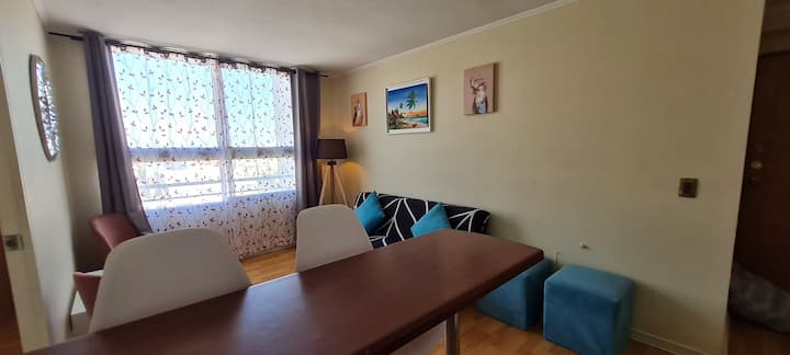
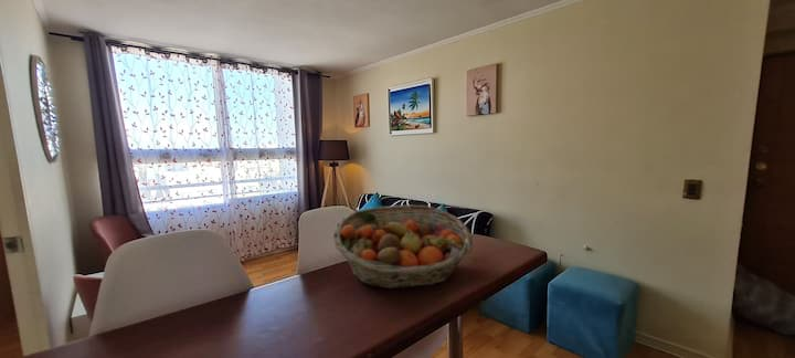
+ fruit basket [332,204,474,291]
